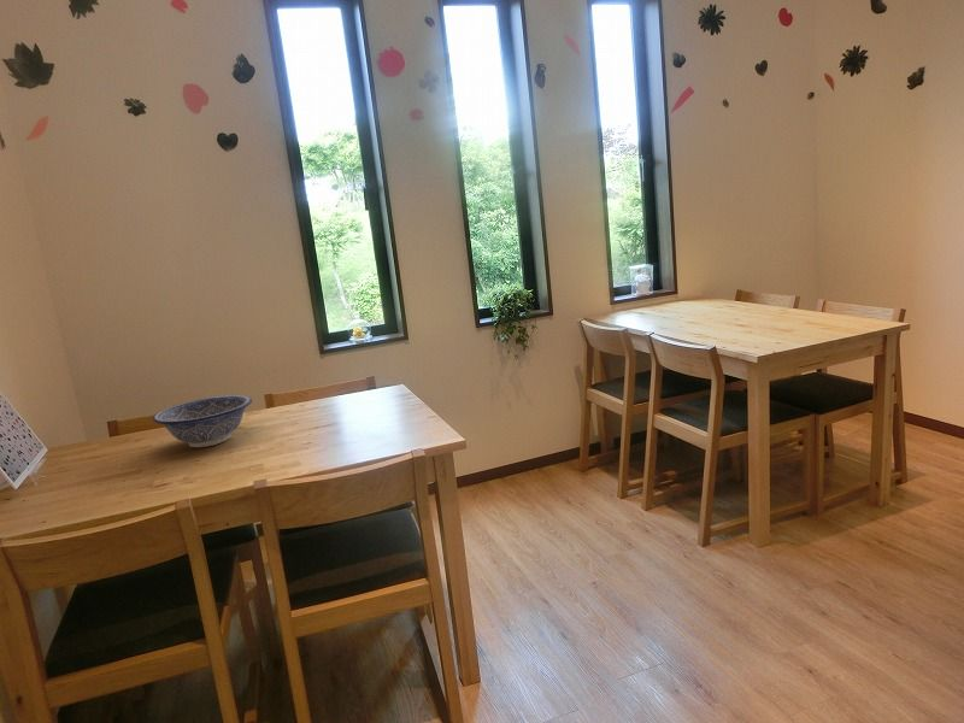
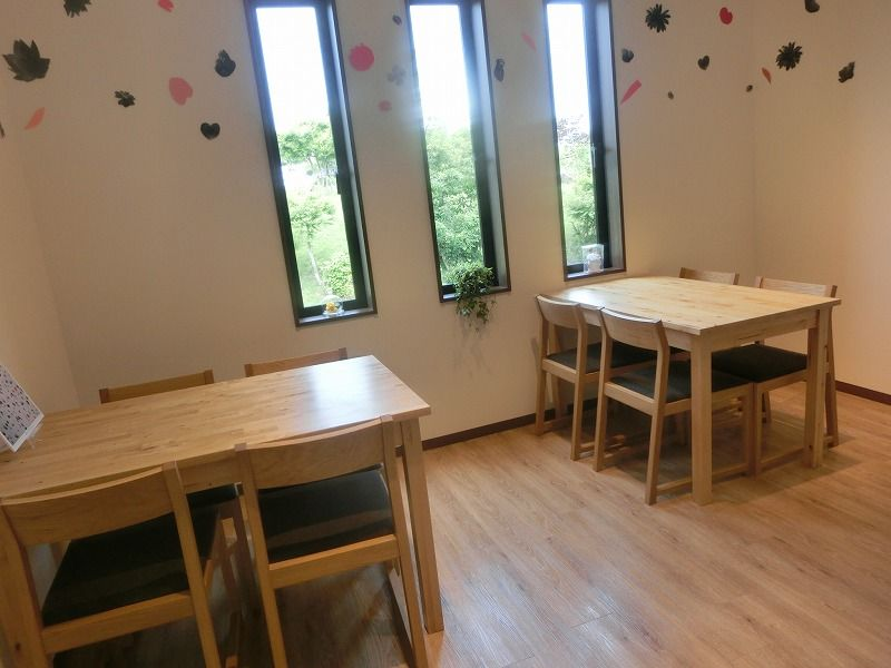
- decorative bowl [152,394,253,448]
